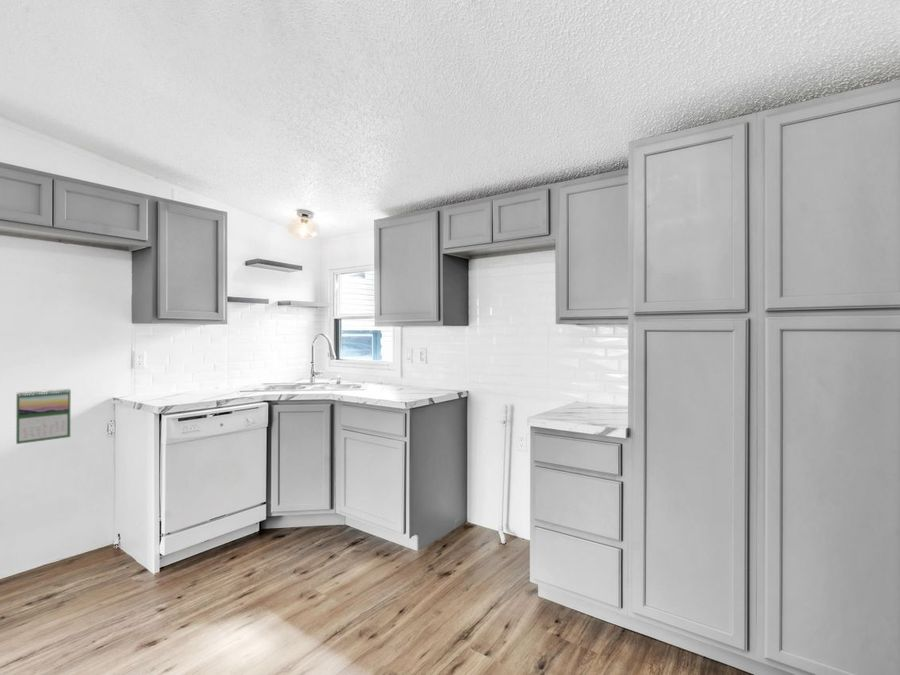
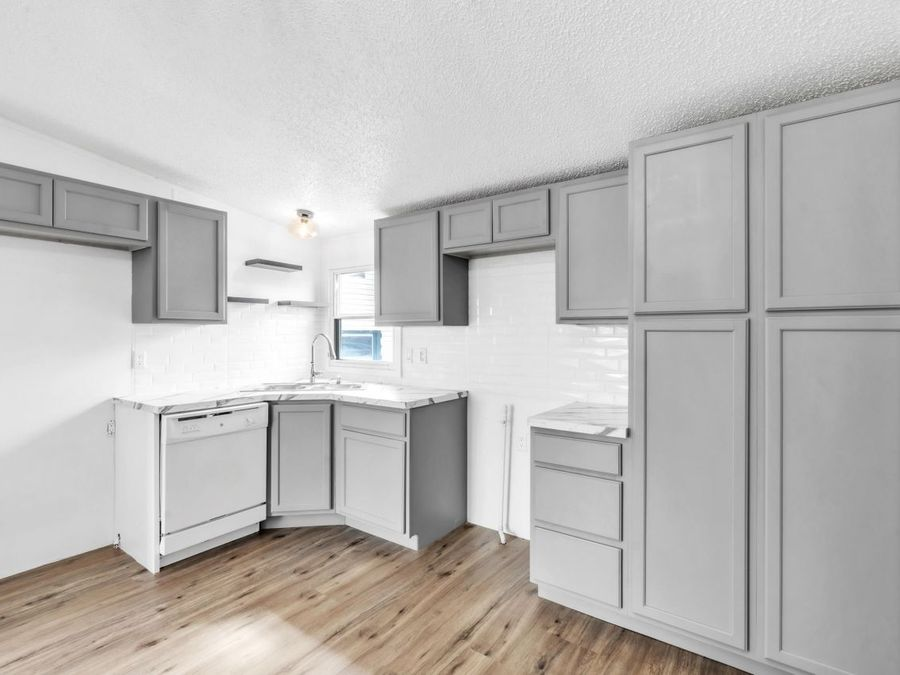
- calendar [15,388,71,445]
